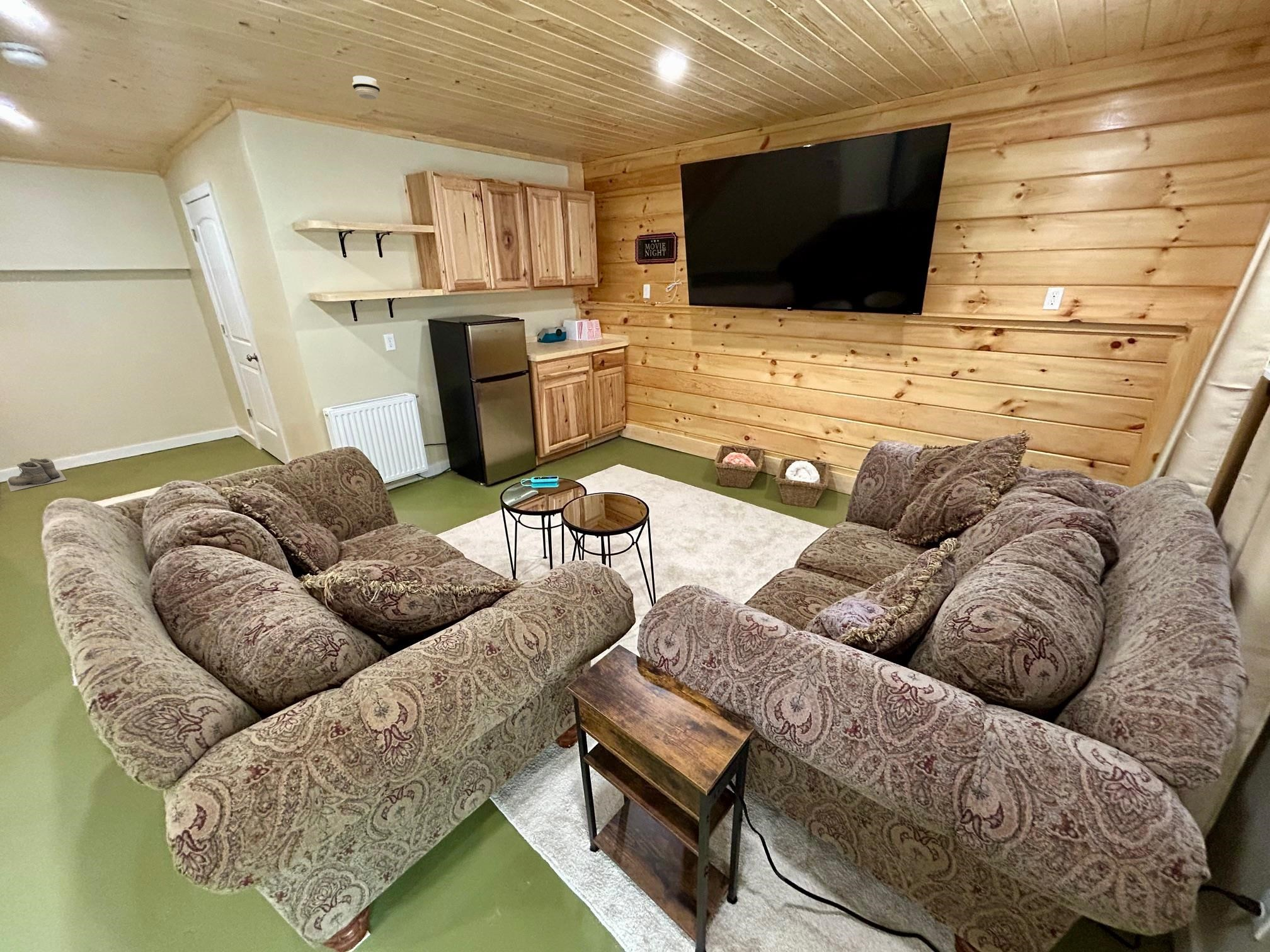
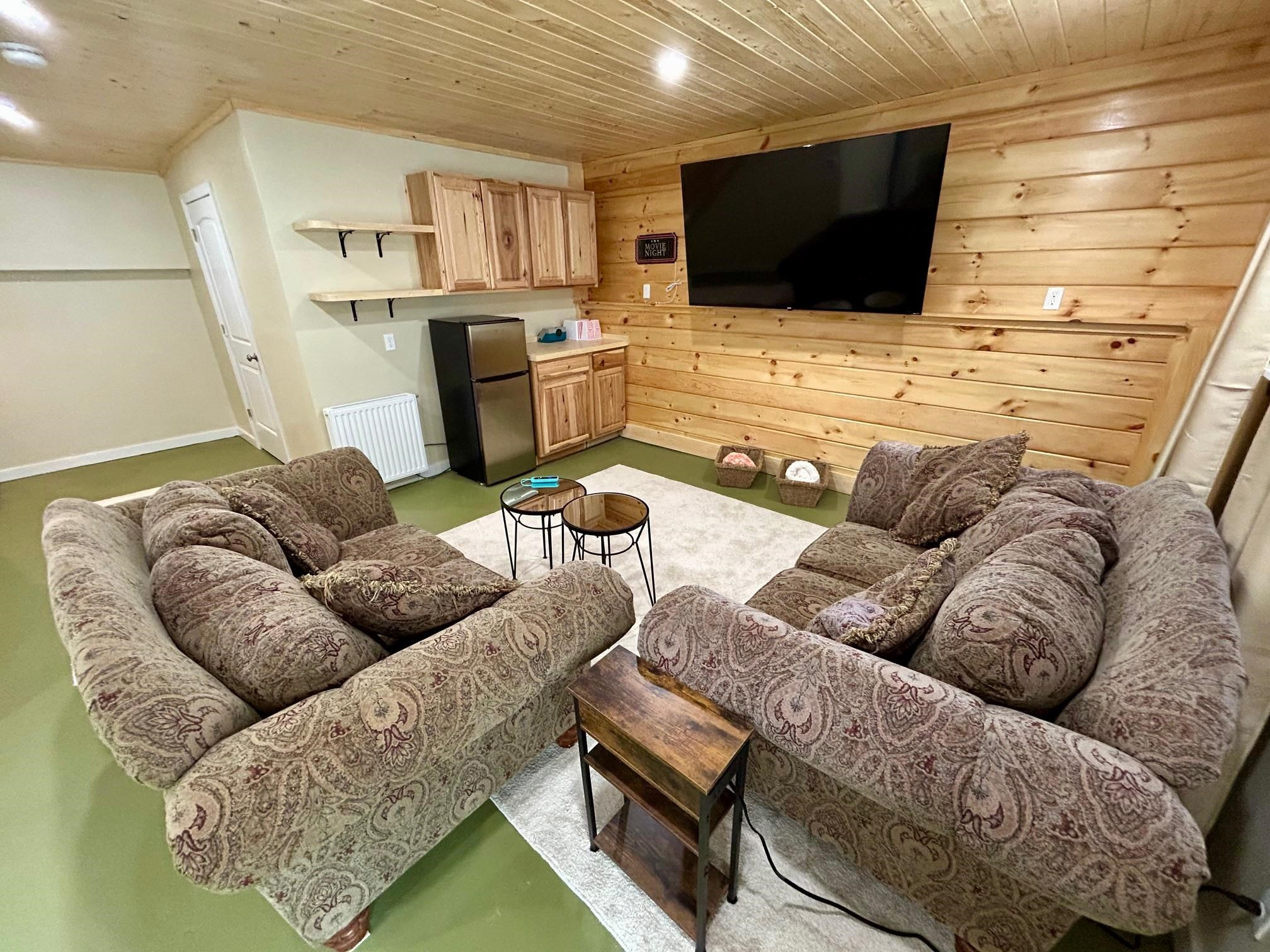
- boots [6,458,67,492]
- smoke detector [352,75,380,100]
